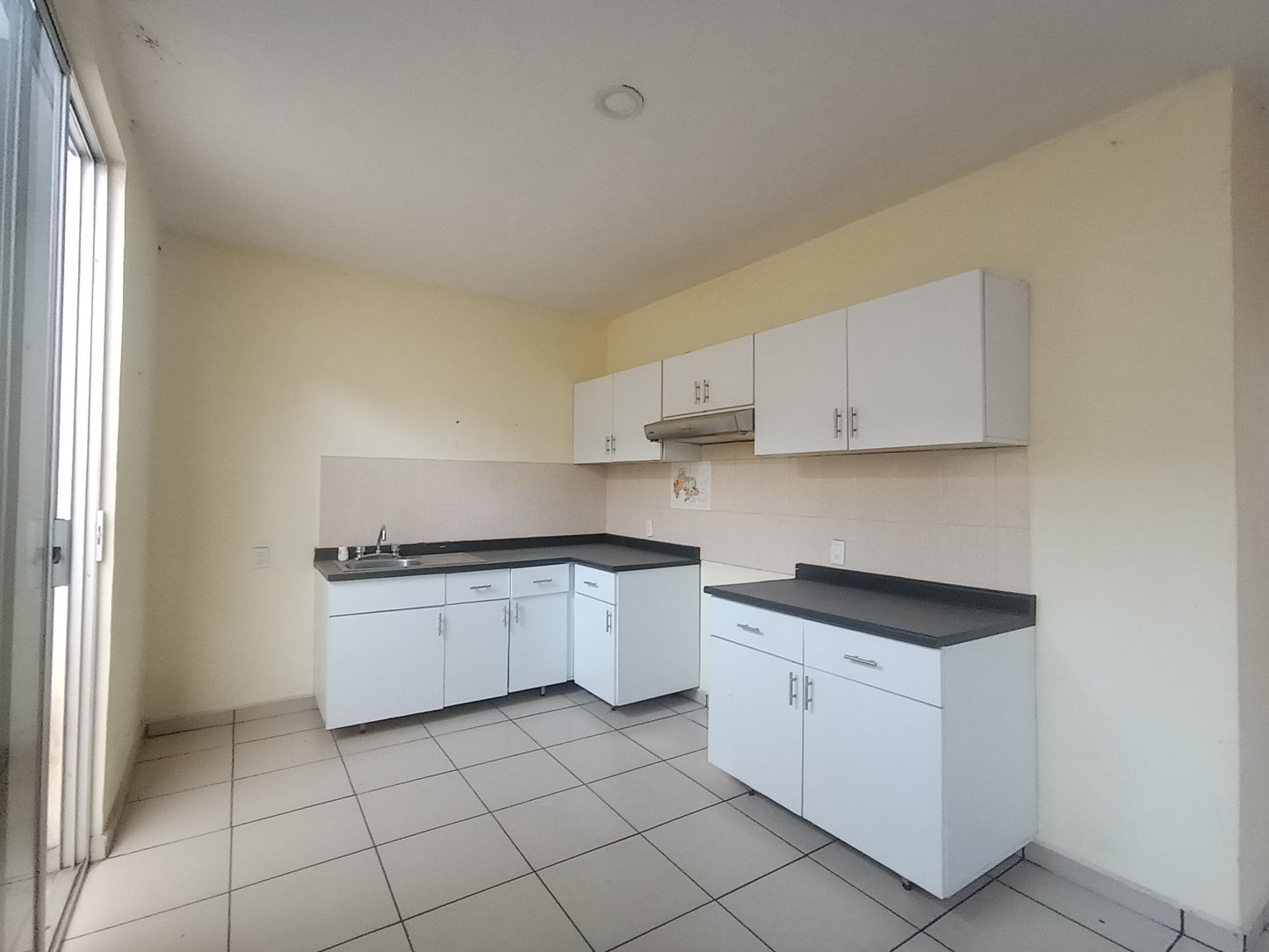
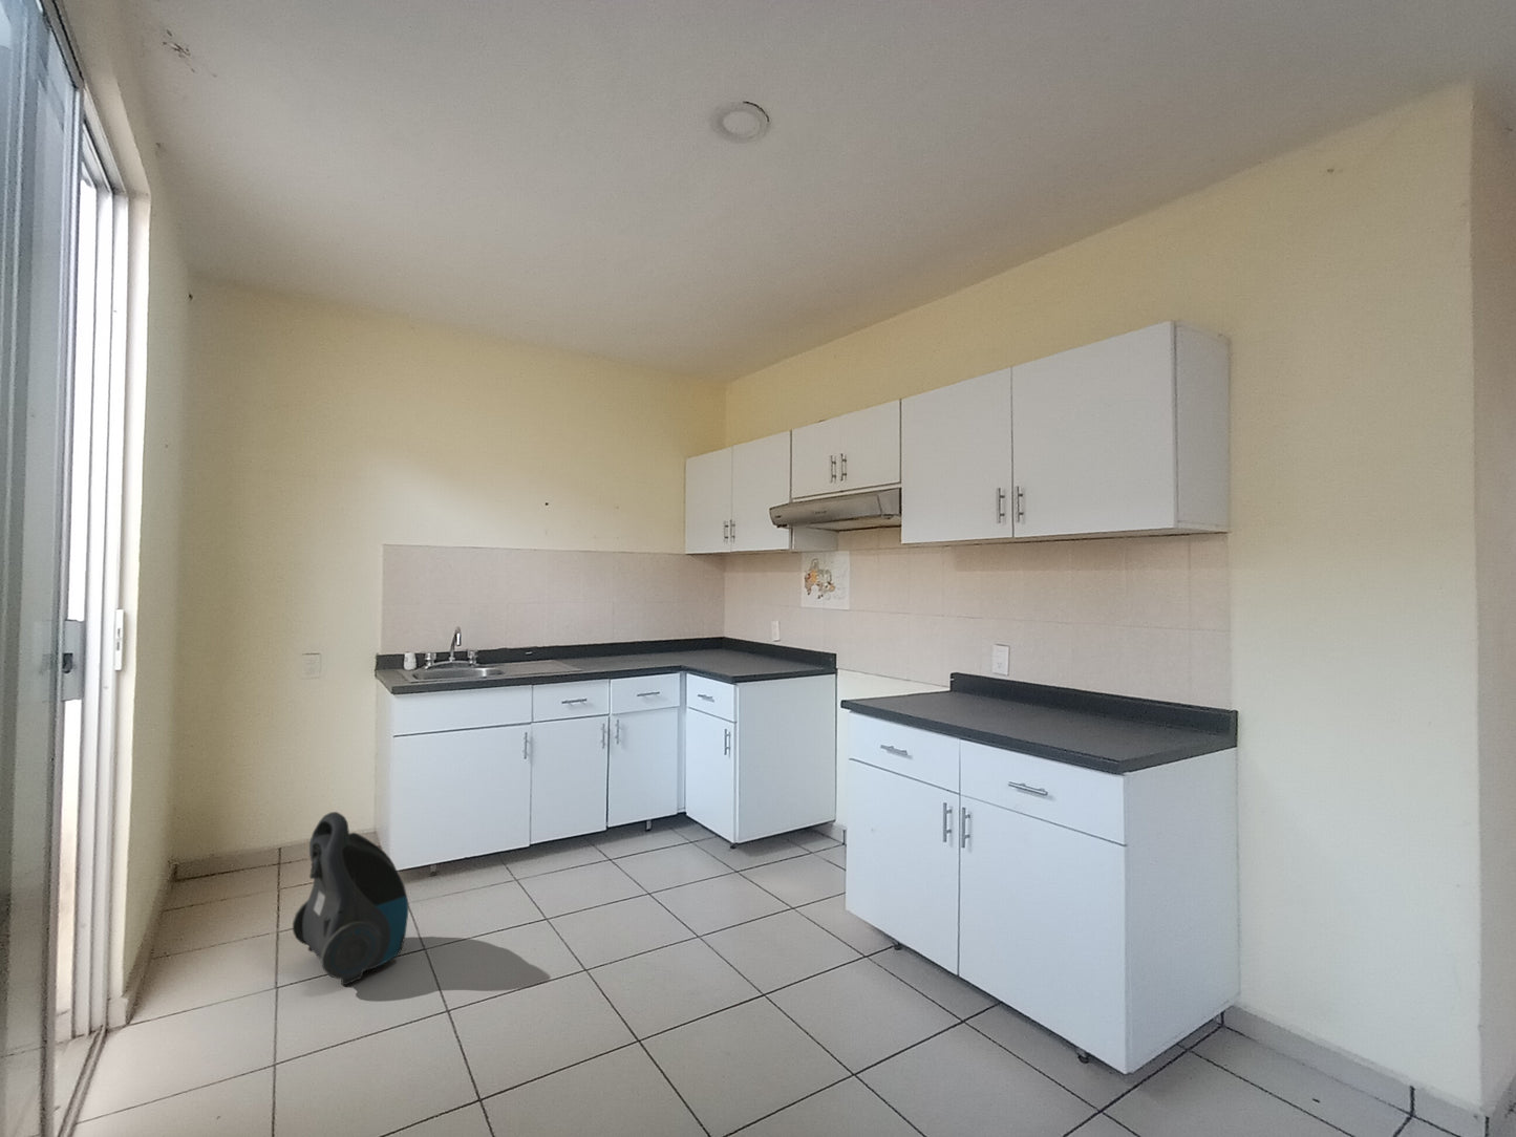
+ vacuum cleaner [291,811,409,987]
